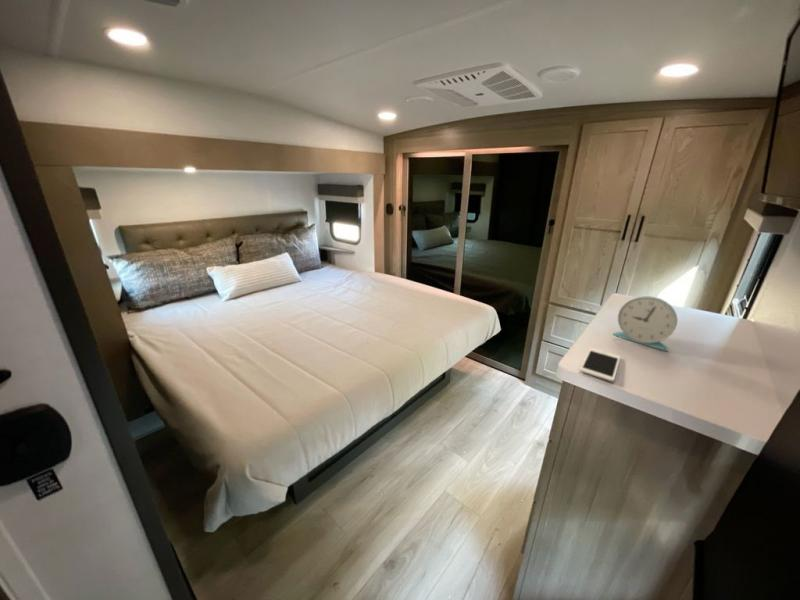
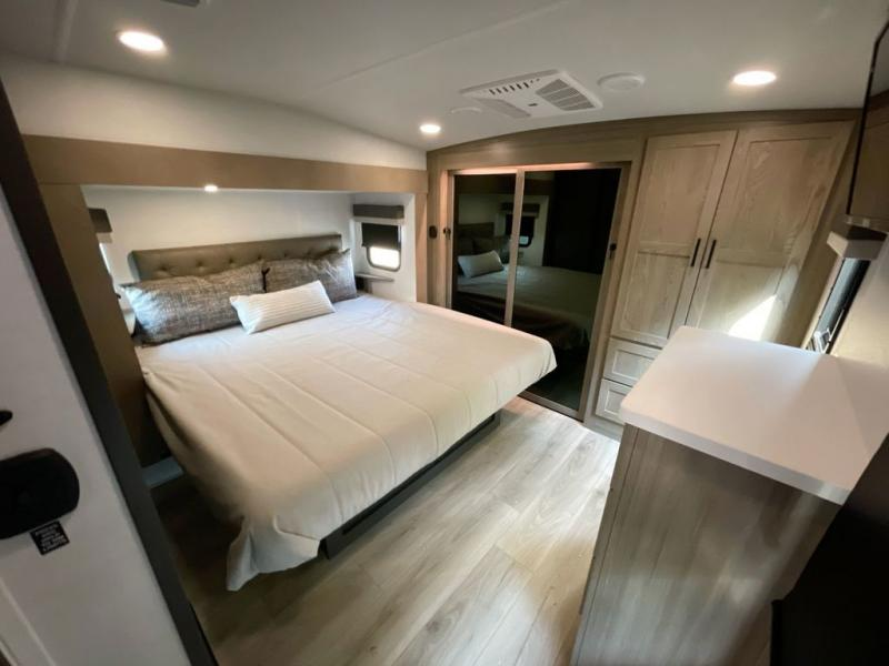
- cell phone [579,347,621,383]
- alarm clock [612,295,678,352]
